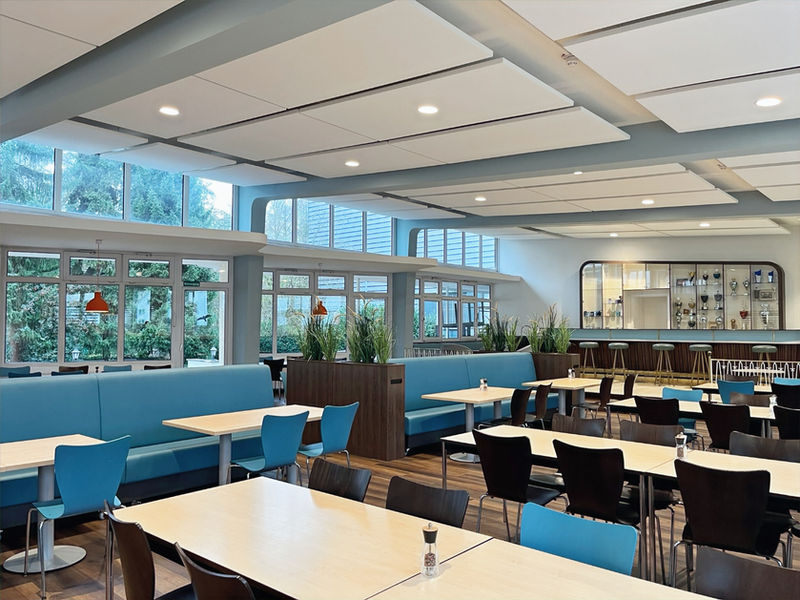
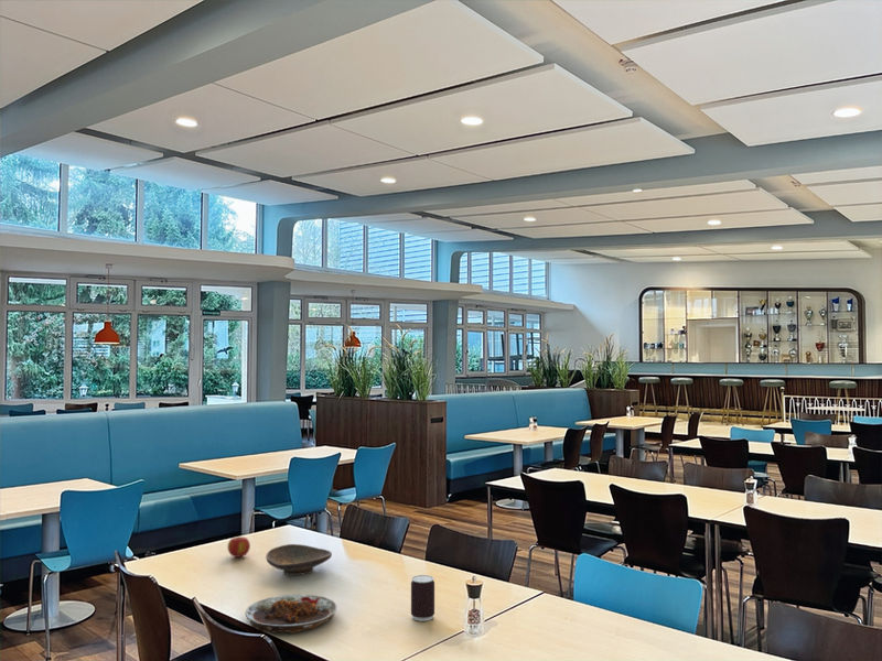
+ plate [245,593,338,635]
+ decorative bowl [265,543,333,576]
+ apple [226,535,251,559]
+ beverage can [410,574,435,622]
